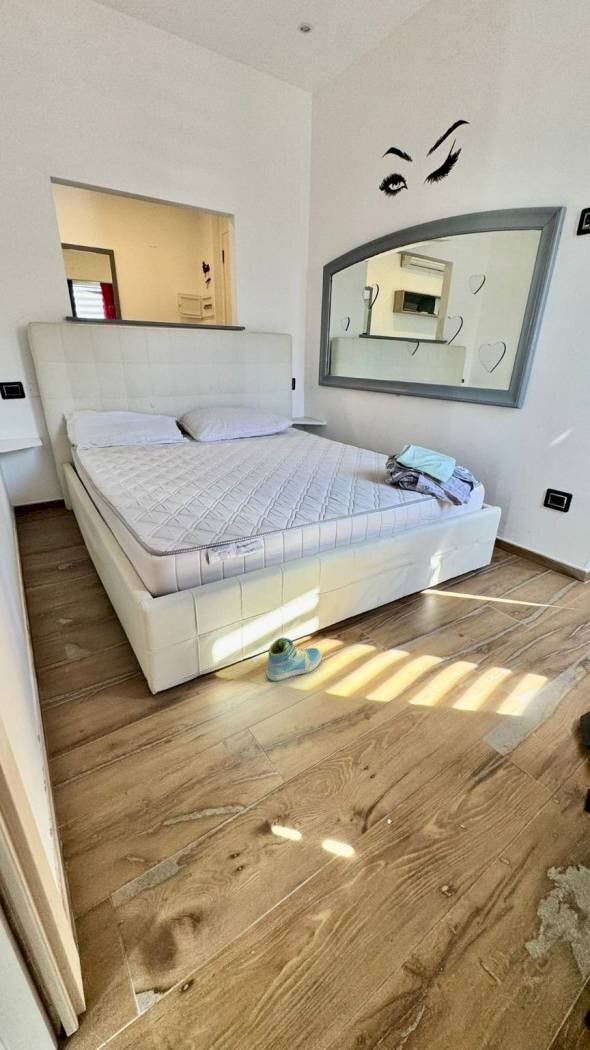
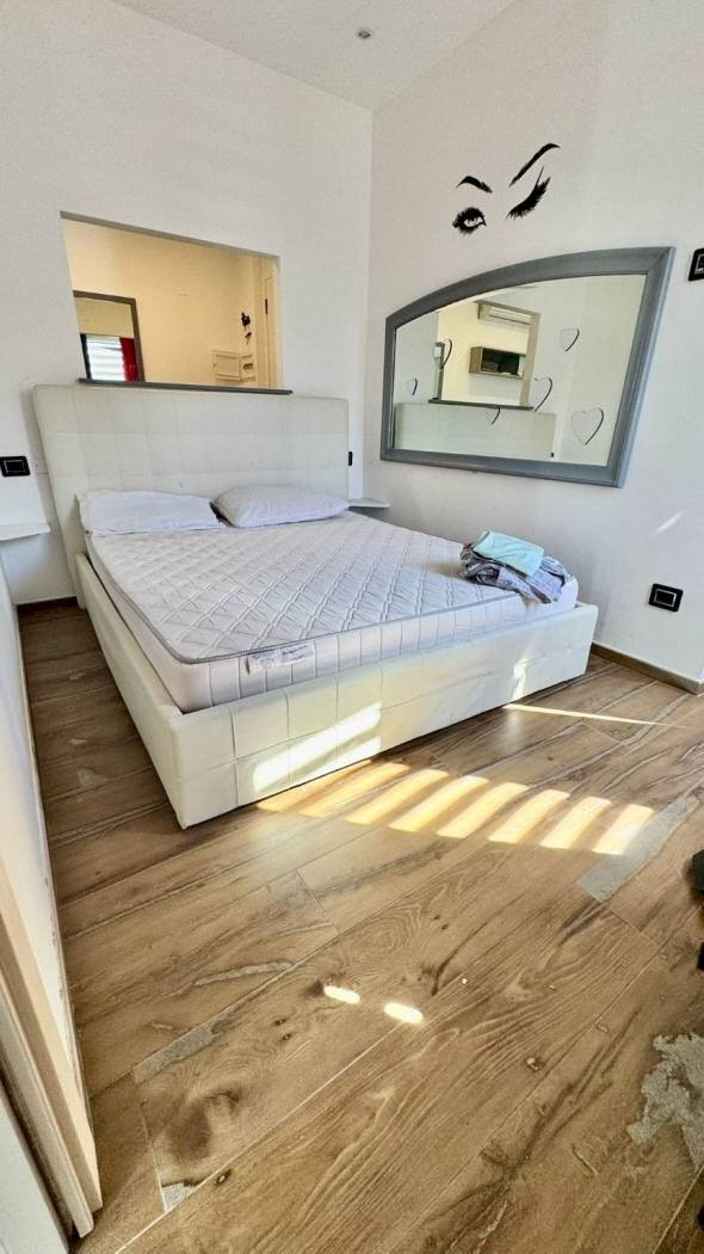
- sneaker [265,636,323,682]
